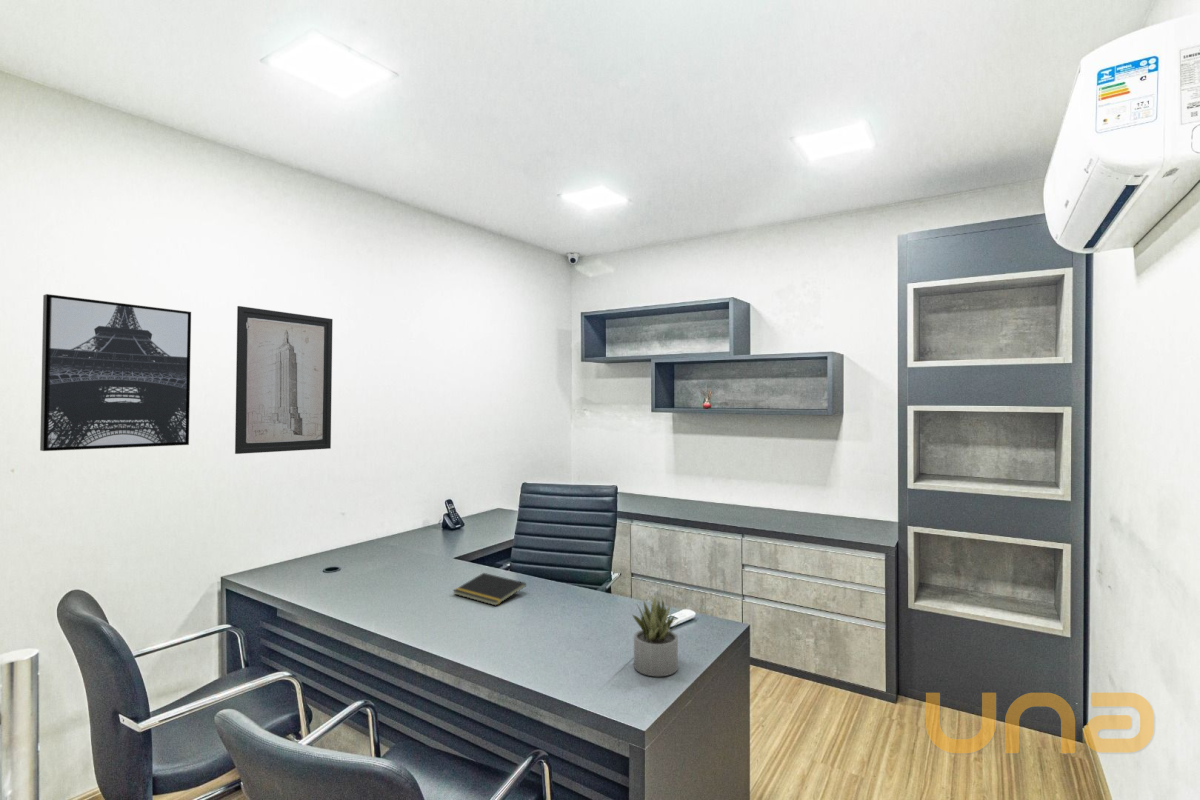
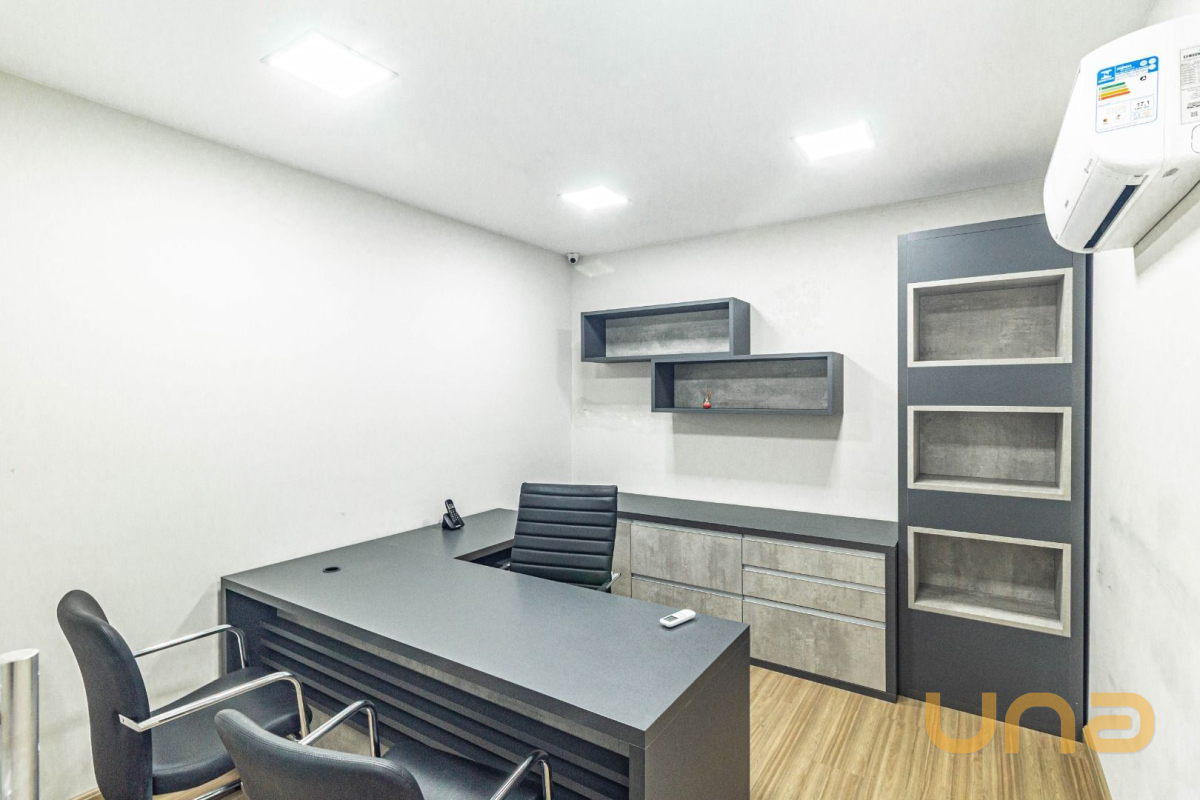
- wall art [39,293,192,452]
- succulent plant [631,594,681,677]
- wall art [234,305,333,455]
- notepad [452,572,527,607]
